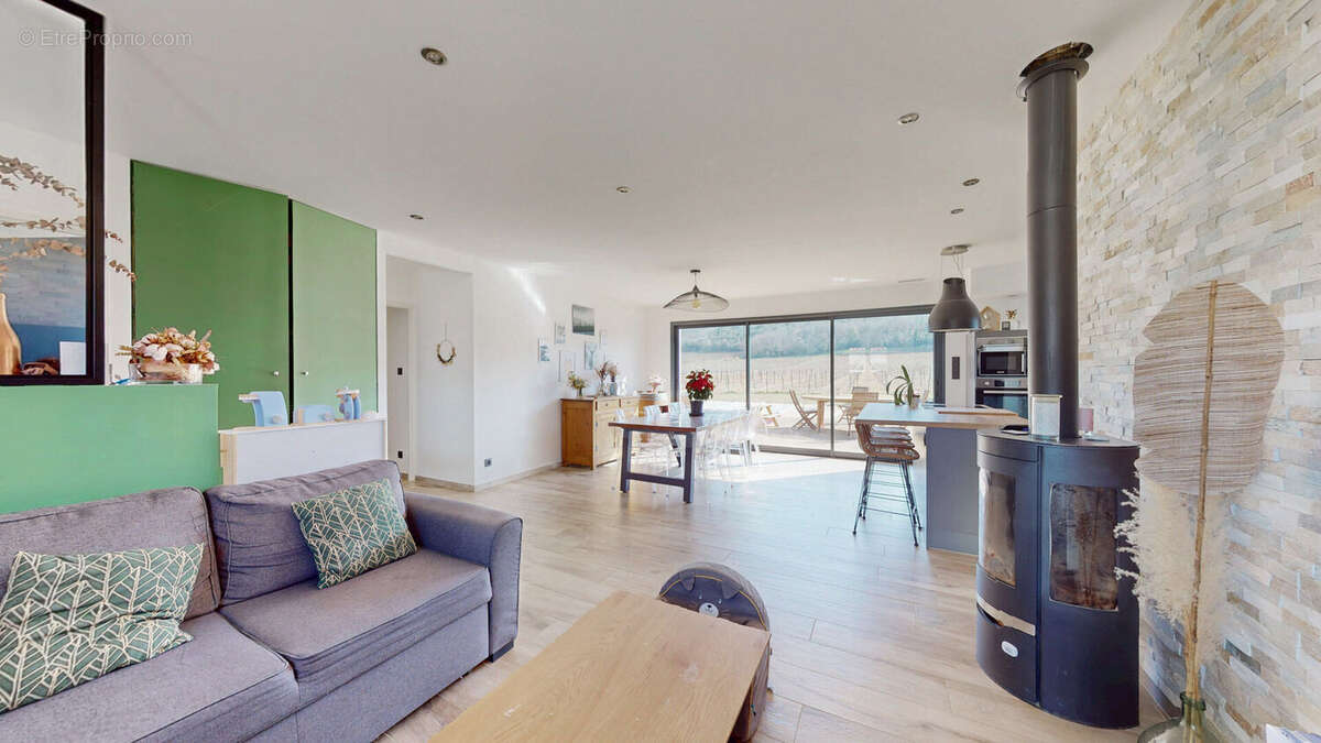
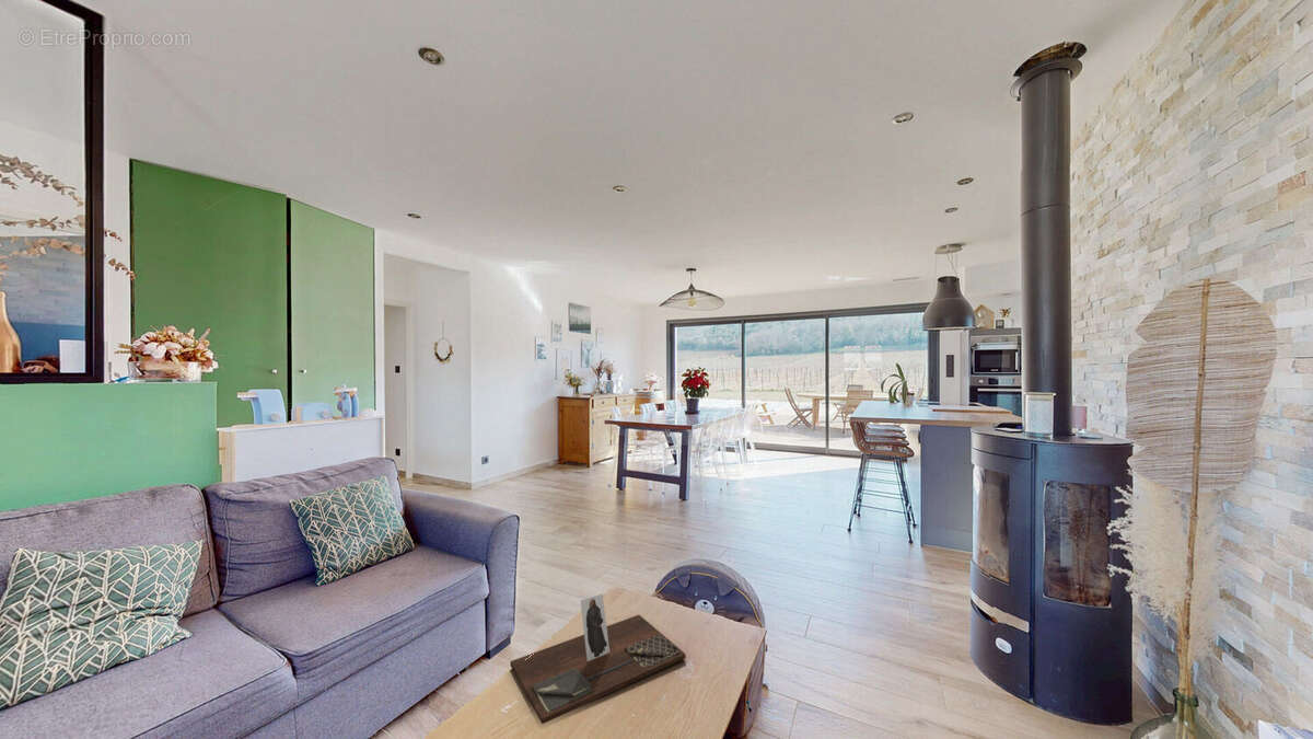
+ decorative tray [509,592,687,725]
